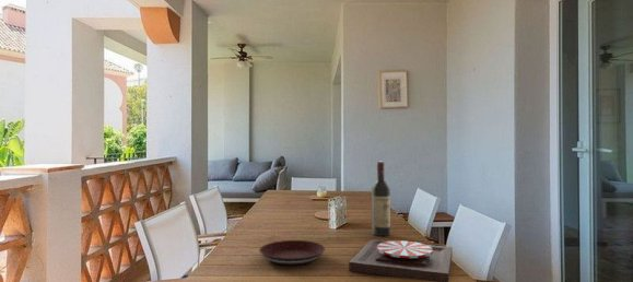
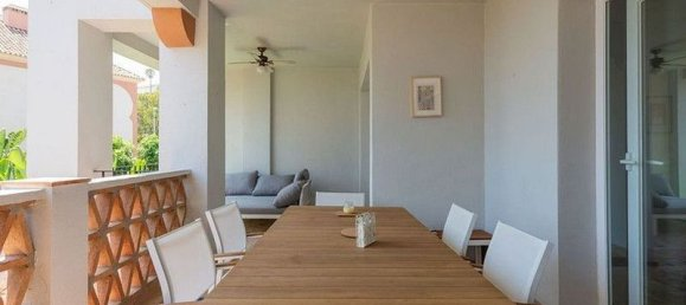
- plate [348,238,454,282]
- plate [258,239,326,266]
- wine bottle [371,161,391,237]
